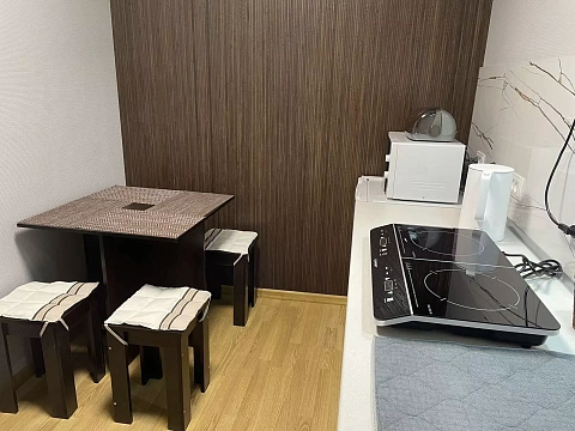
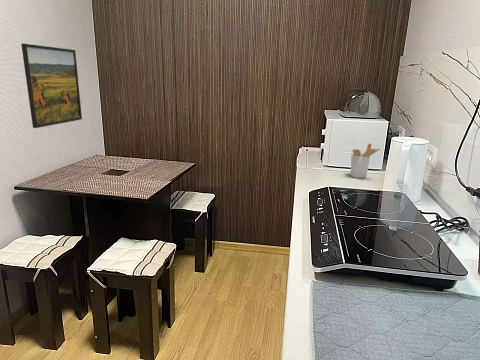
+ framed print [20,43,83,129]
+ utensil holder [350,142,381,179]
